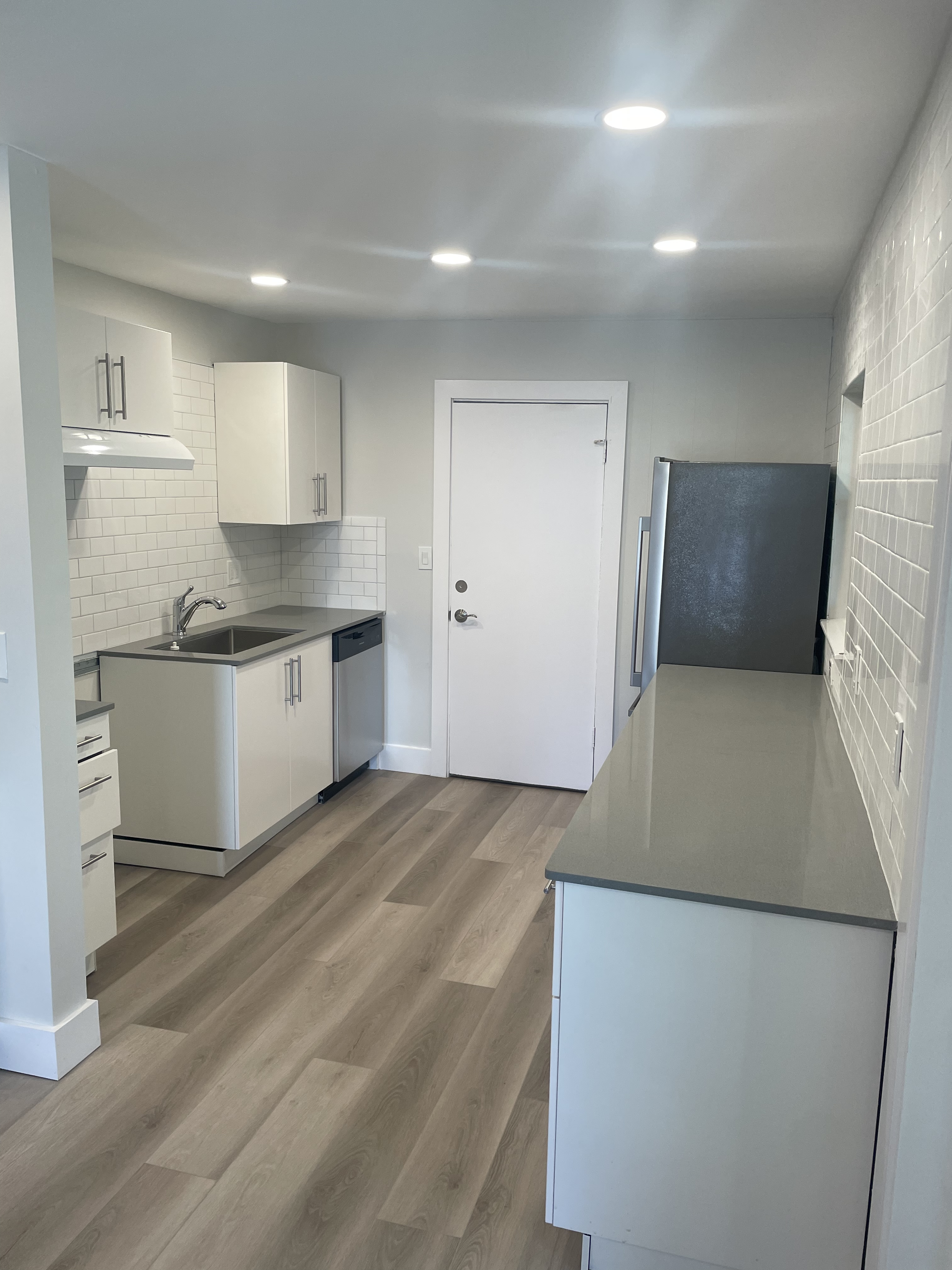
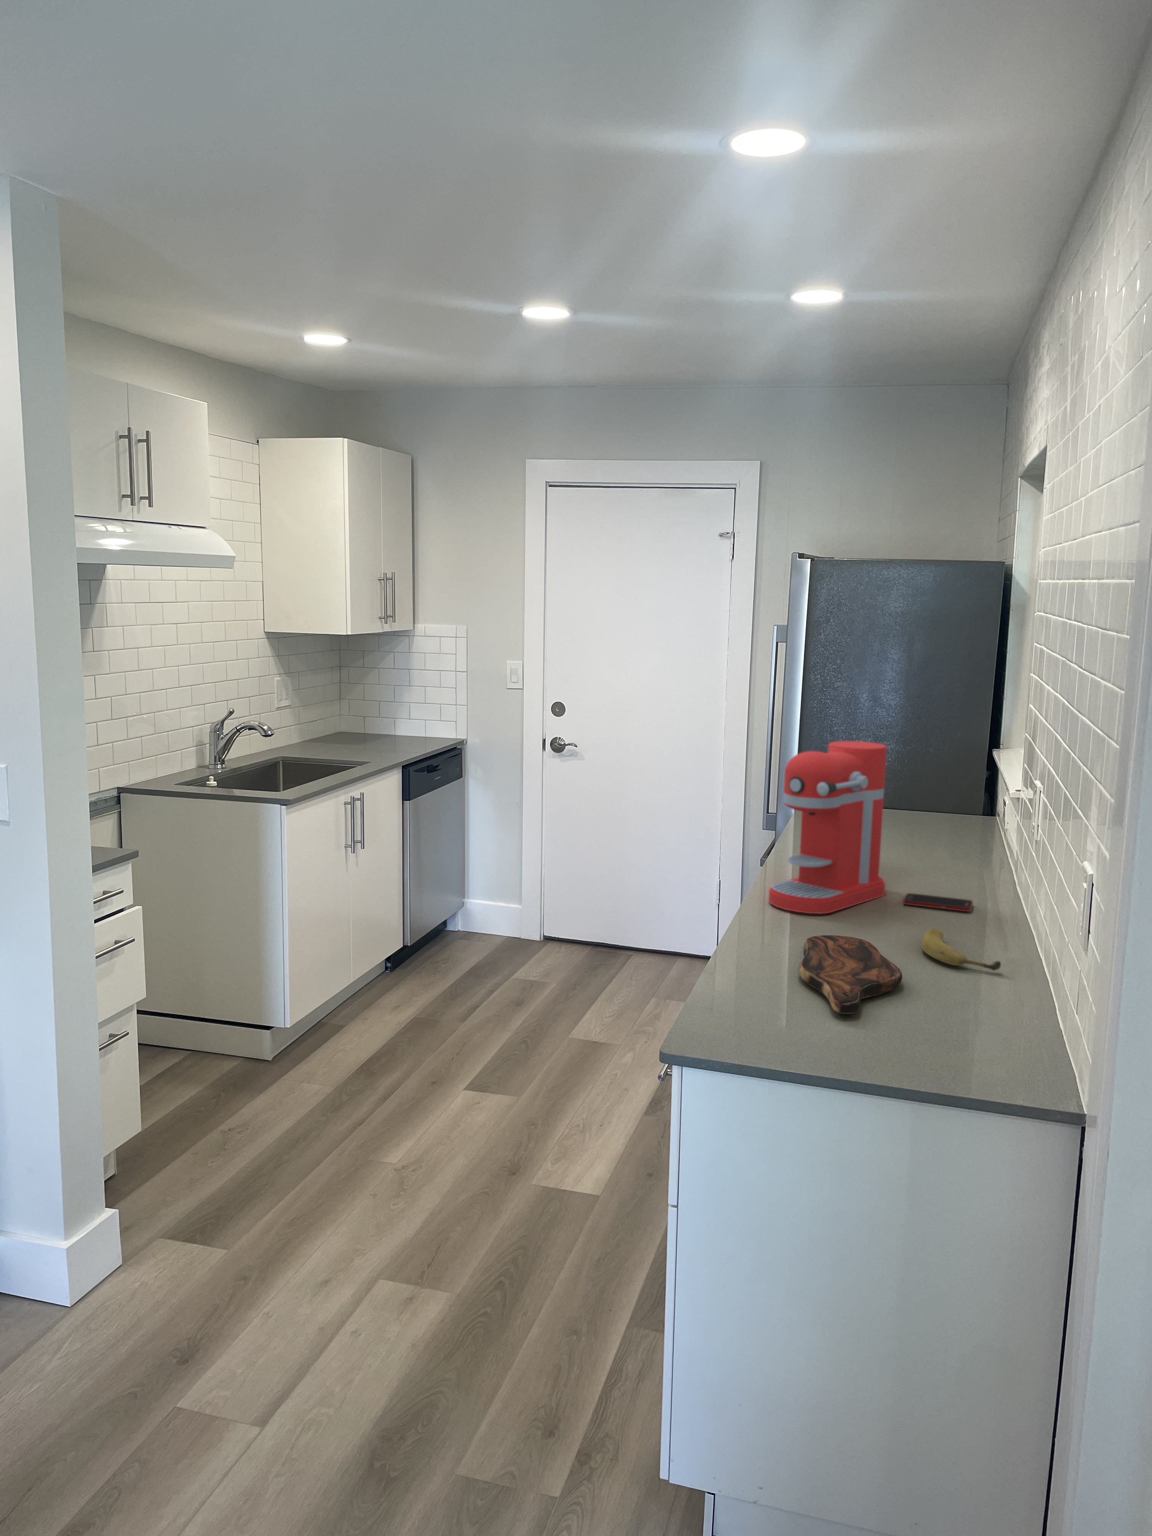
+ cell phone [903,893,973,912]
+ cutting board [797,935,903,1015]
+ coffee maker [768,740,887,914]
+ fruit [921,929,1002,971]
